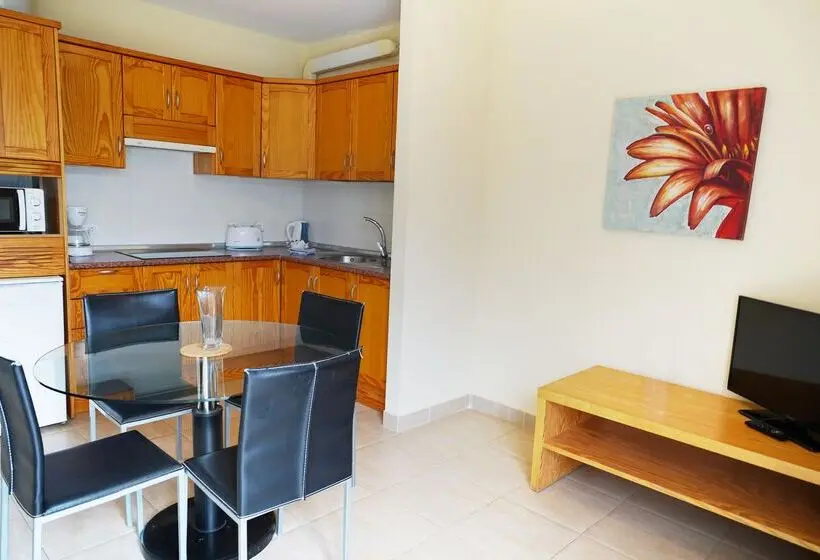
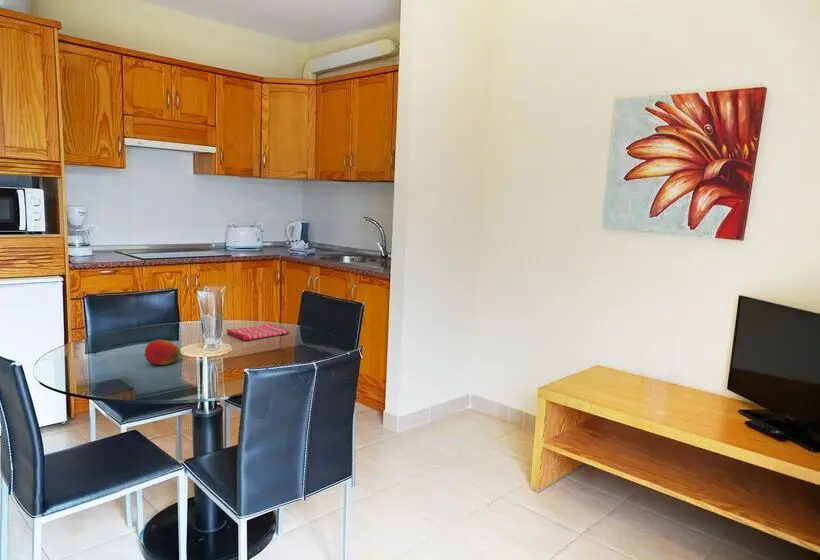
+ dish towel [225,322,290,342]
+ fruit [143,339,181,366]
